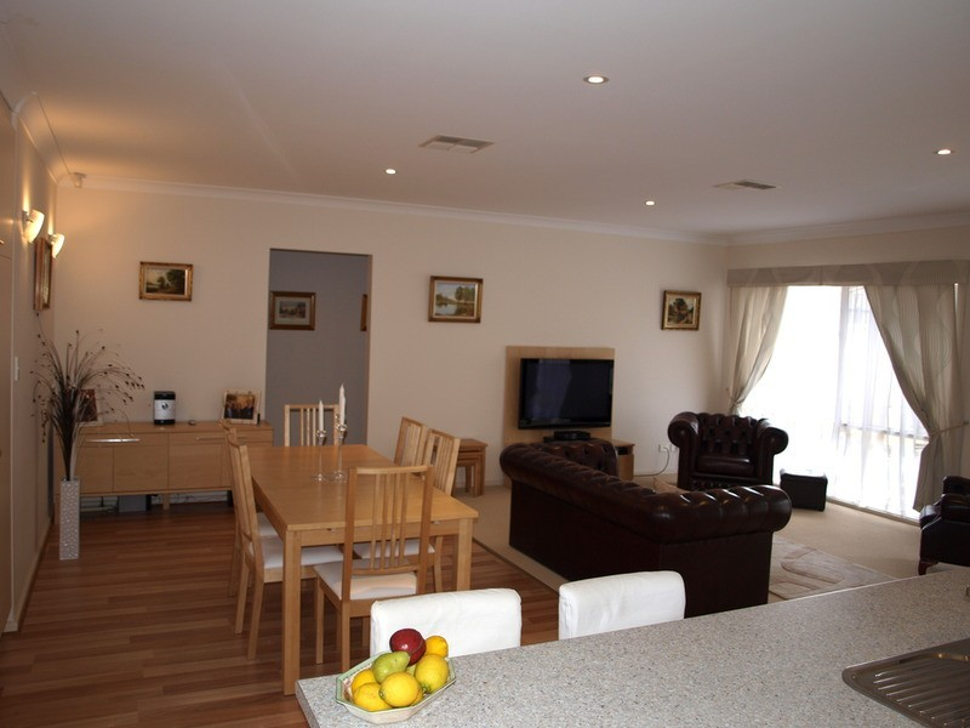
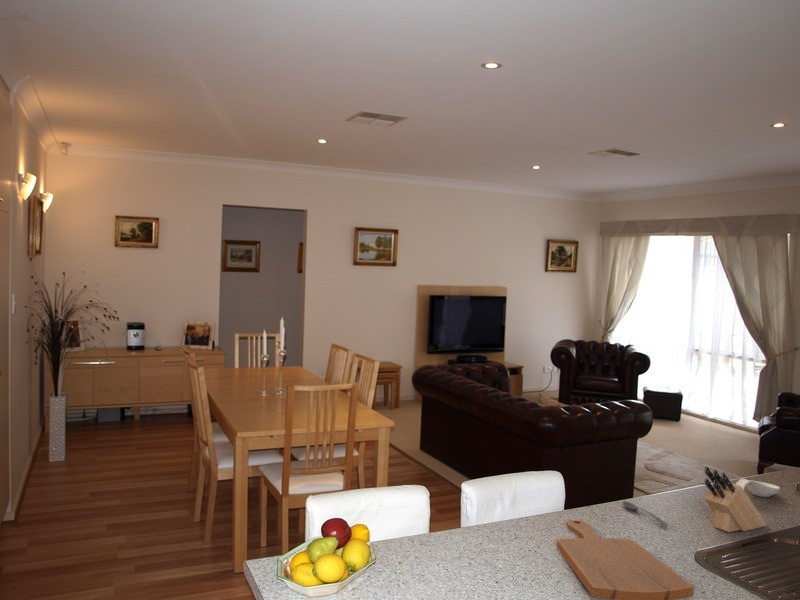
+ knife block [704,465,767,533]
+ soupspoon [622,501,669,527]
+ spoon rest [735,477,781,498]
+ cutting board [556,519,695,600]
